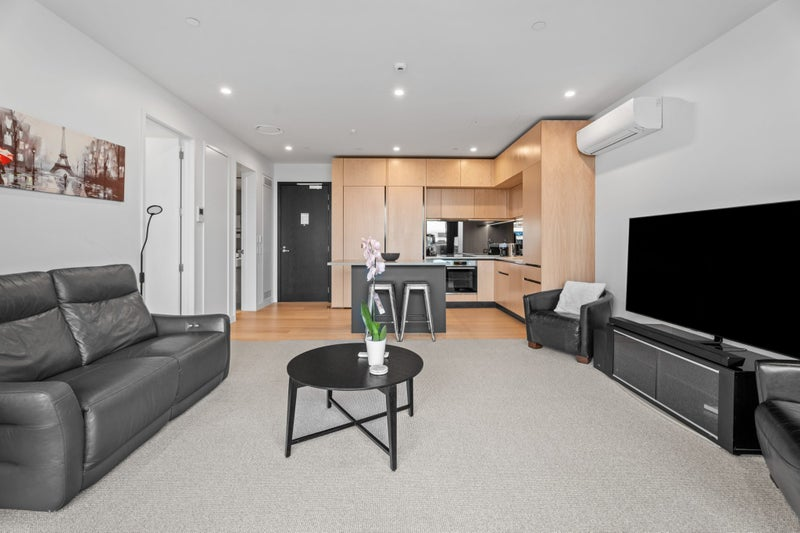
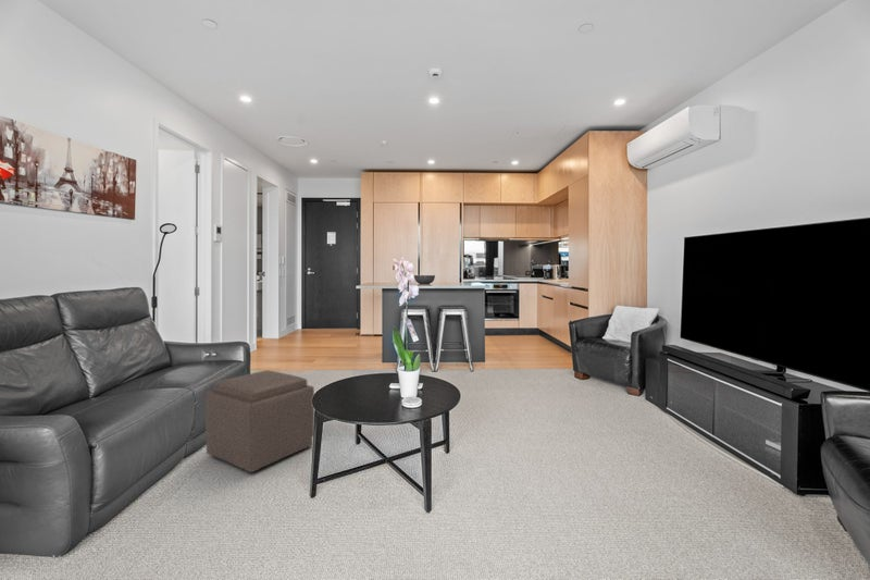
+ ottoman [204,369,315,473]
